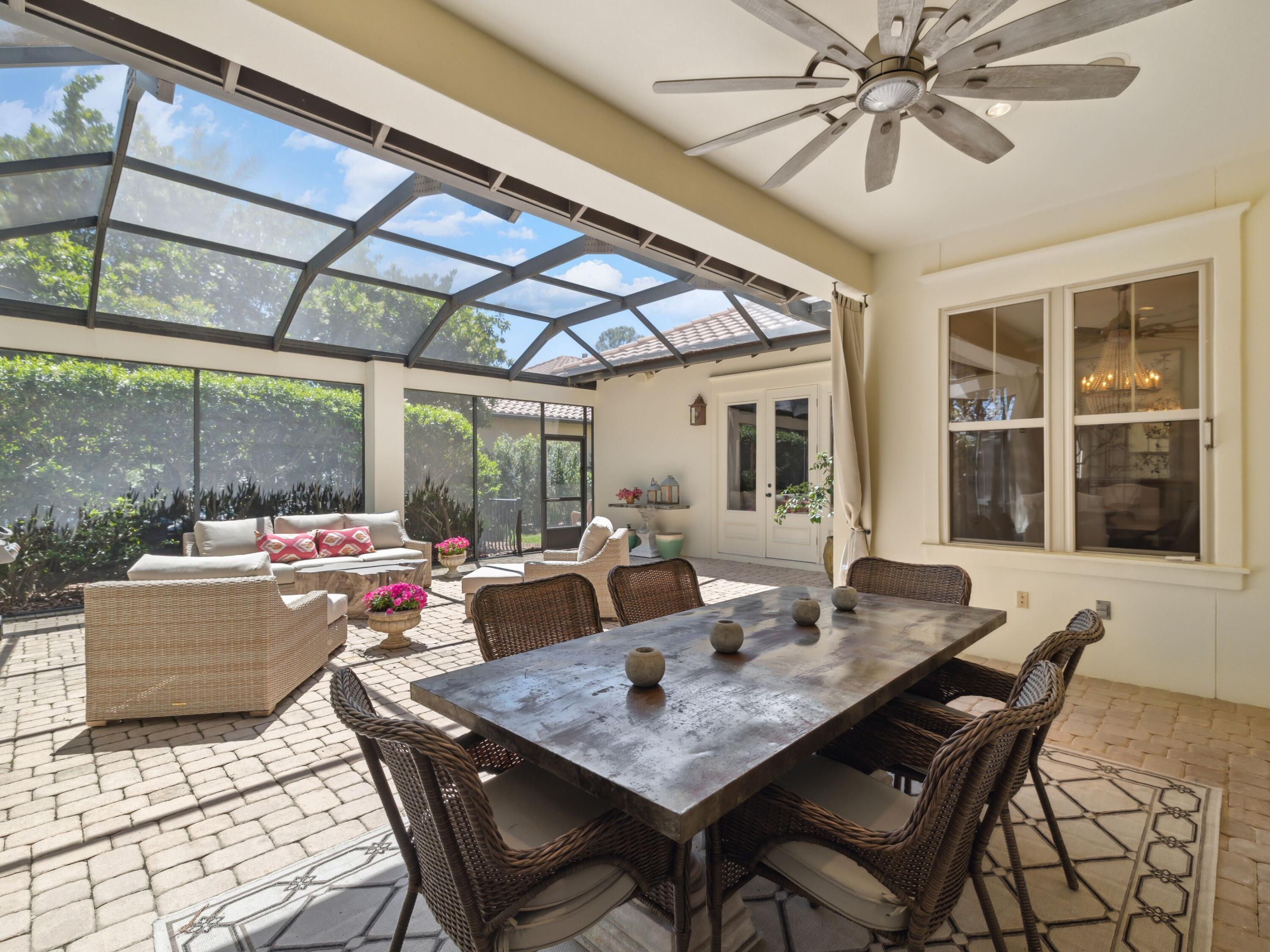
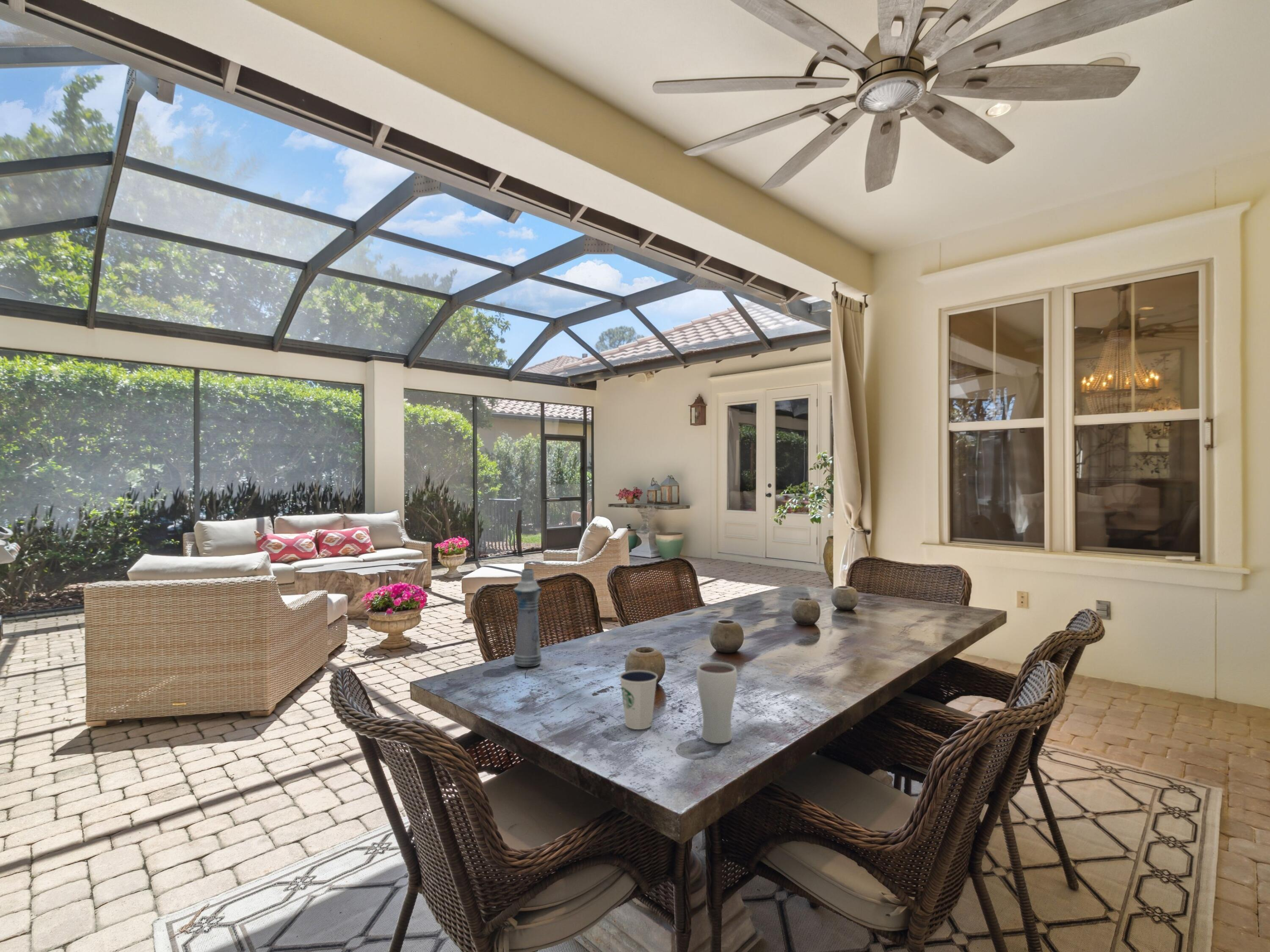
+ dixie cup [619,669,658,730]
+ bottle [513,568,543,668]
+ drinking glass [696,661,738,744]
